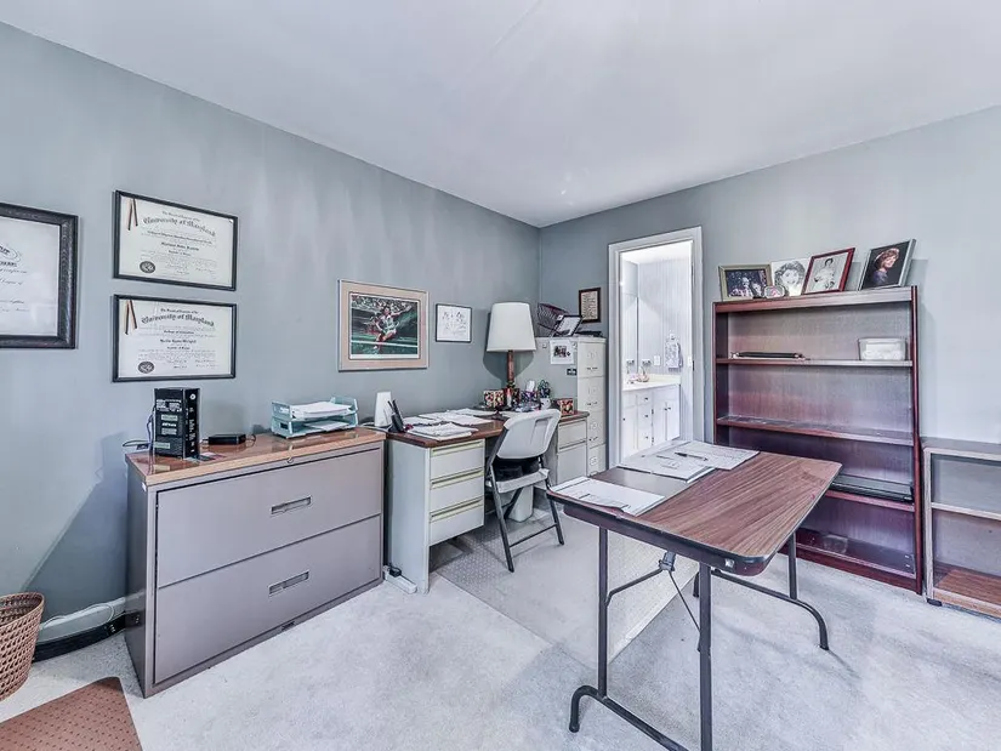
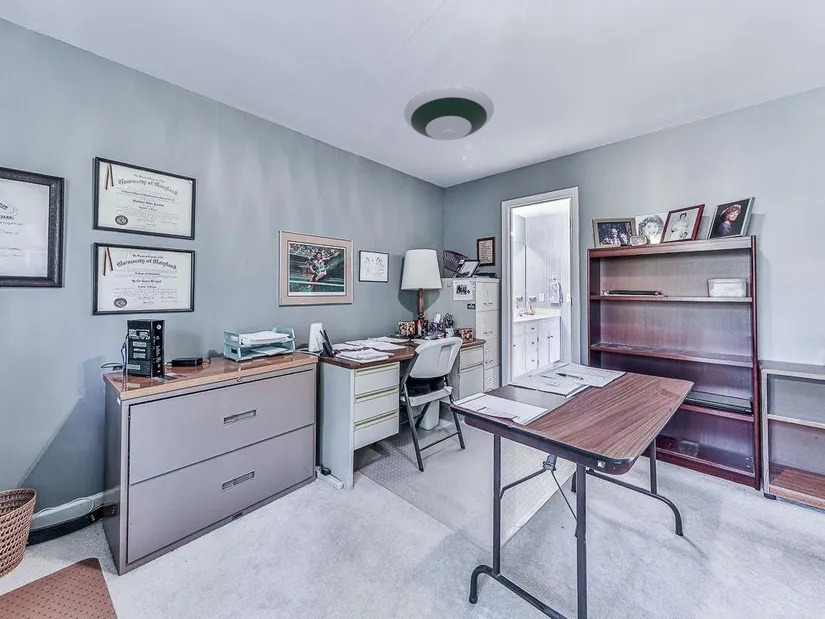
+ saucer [403,85,495,141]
